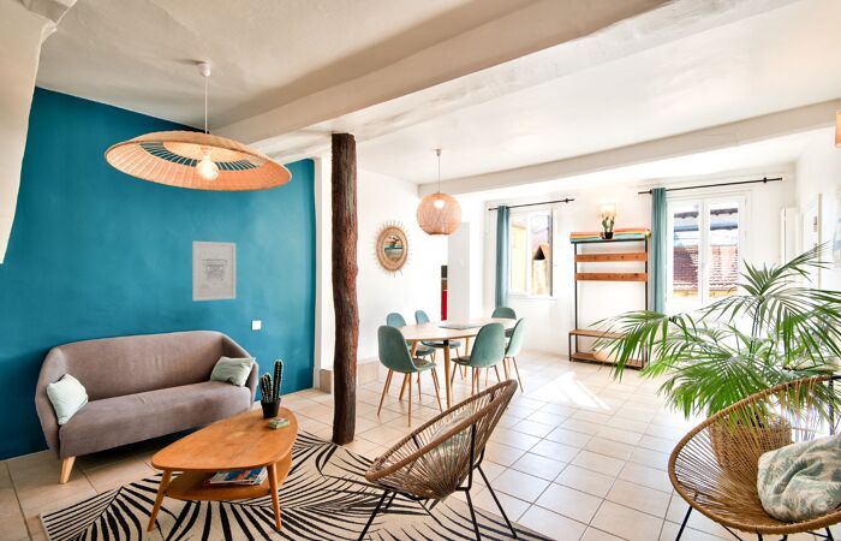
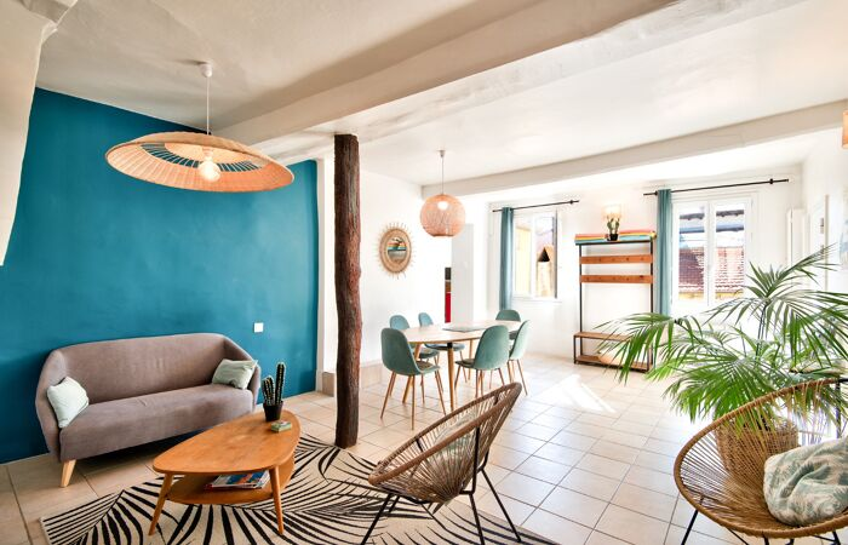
- wall art [191,240,237,302]
